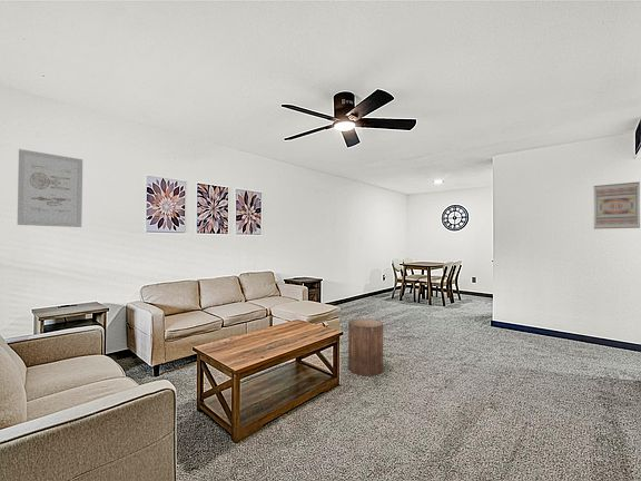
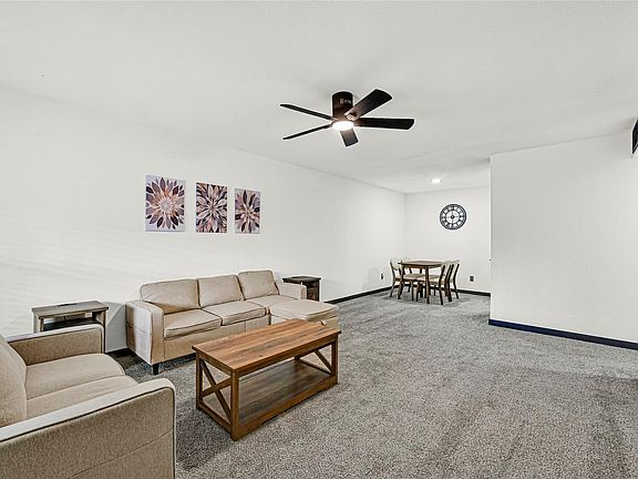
- stool [347,317,384,376]
- wall art [17,148,83,228]
- wall art [593,180,641,230]
